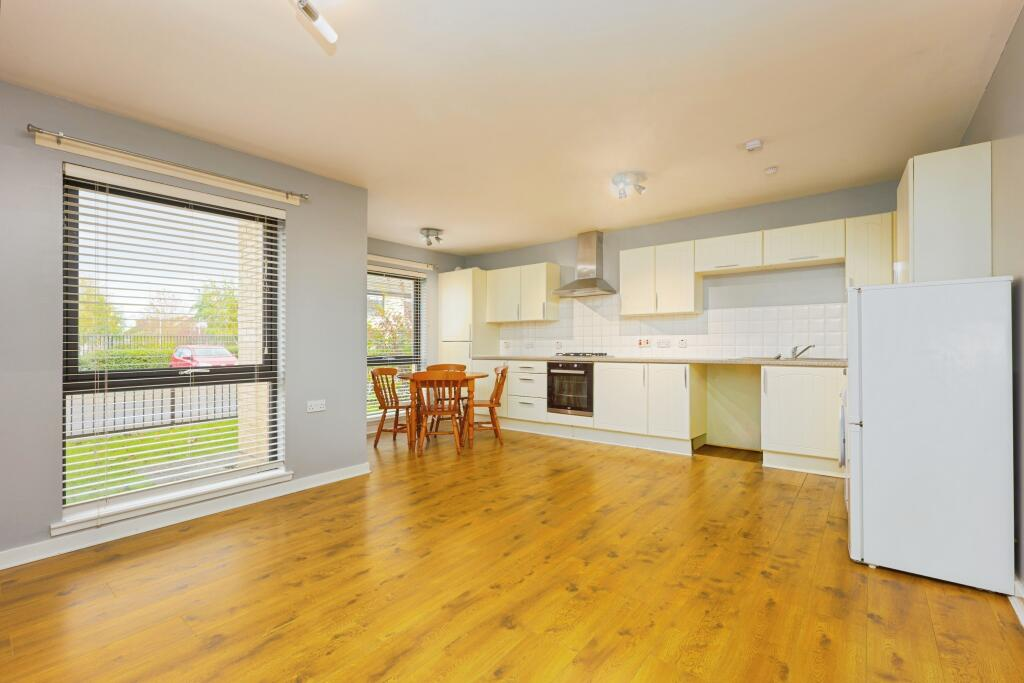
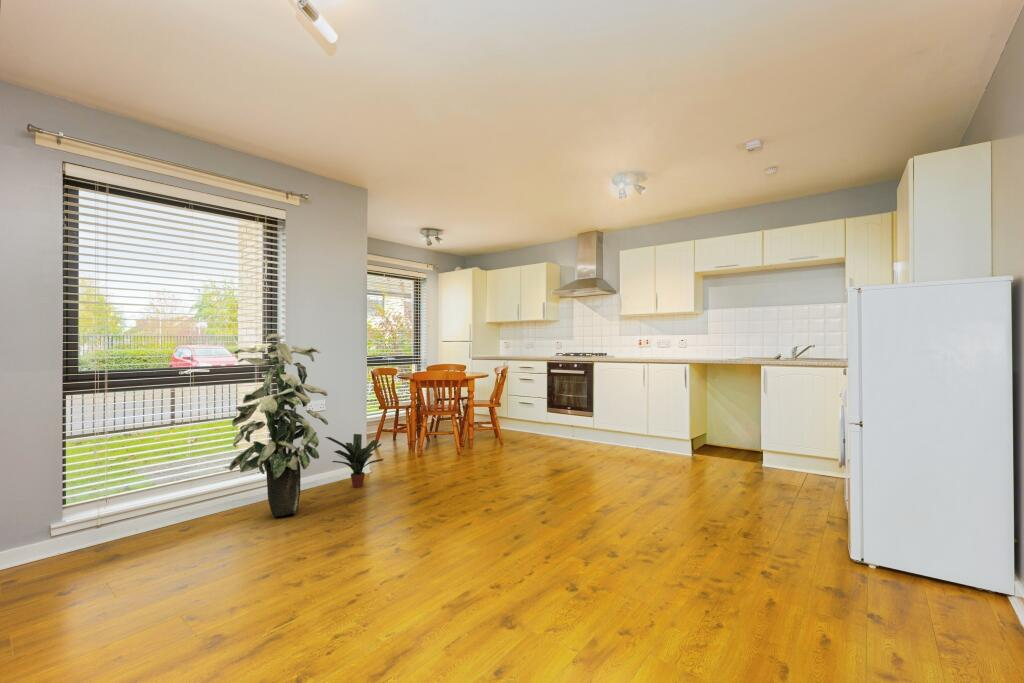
+ indoor plant [228,333,329,518]
+ potted plant [324,433,385,488]
